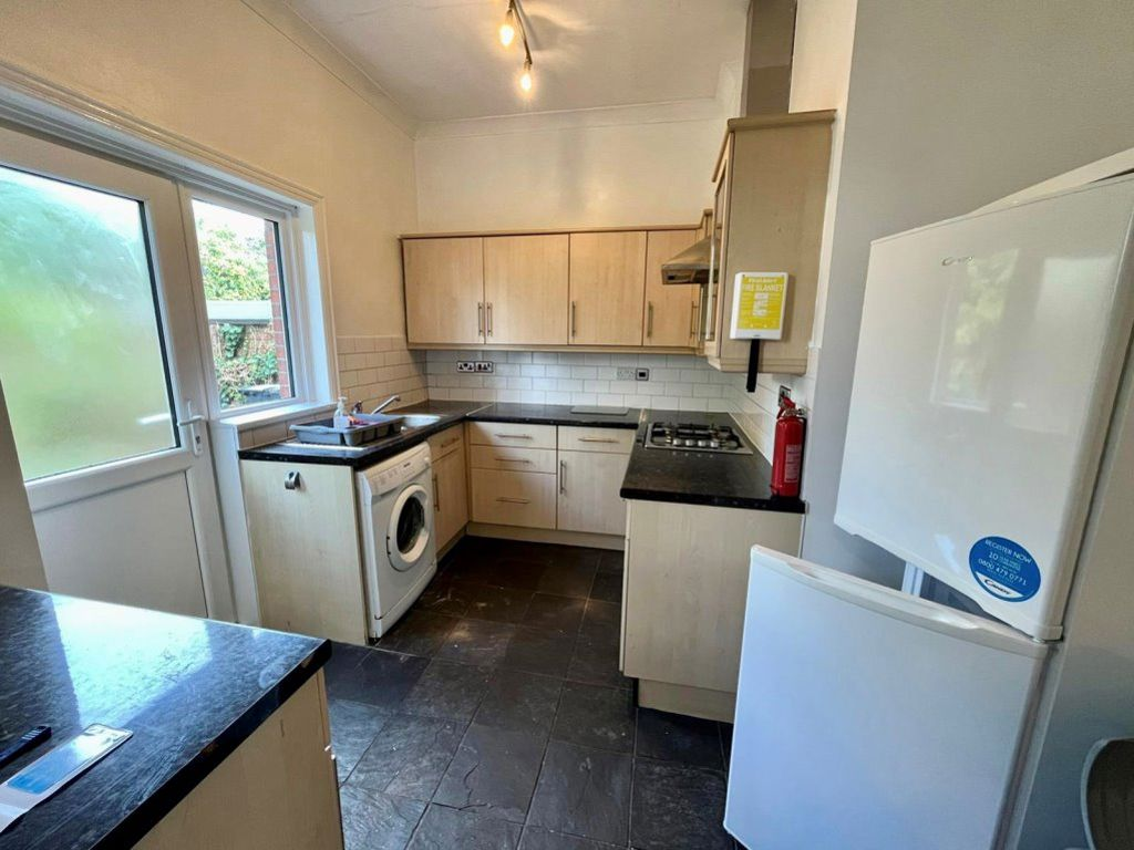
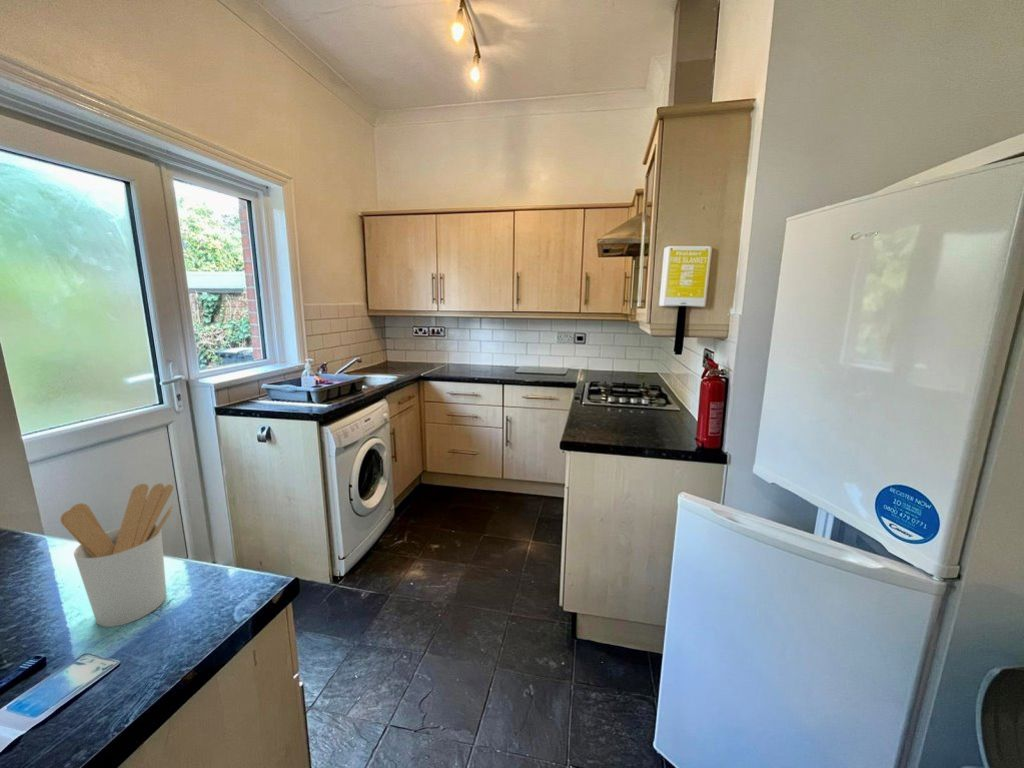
+ utensil holder [59,482,174,628]
